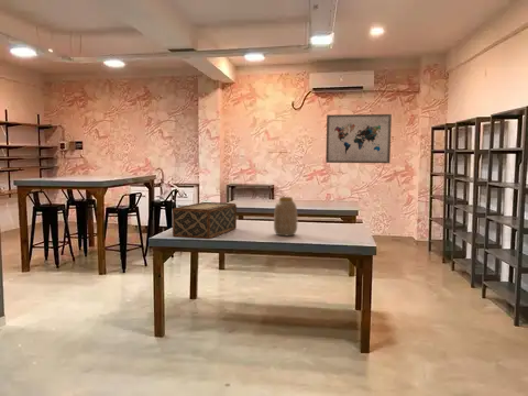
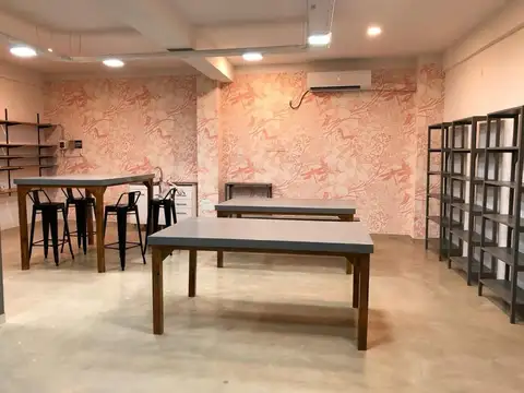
- wall art [324,113,393,164]
- woven basket [172,201,238,240]
- vase [273,196,298,237]
